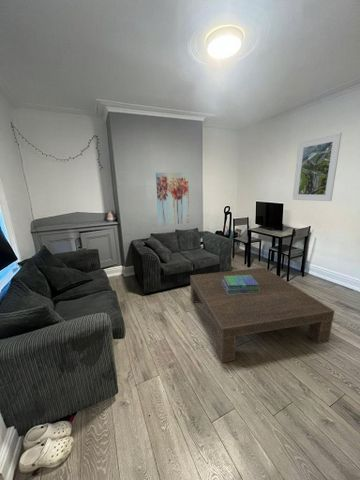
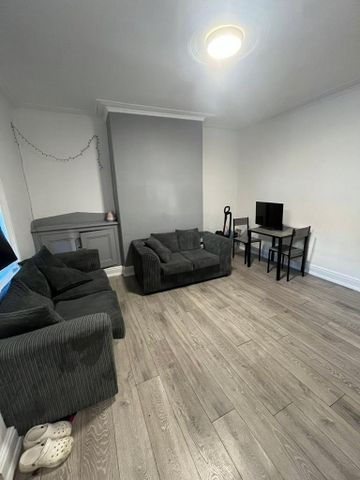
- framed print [292,132,343,202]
- coffee table [189,267,335,364]
- stack of books [222,275,260,294]
- wall art [155,172,190,227]
